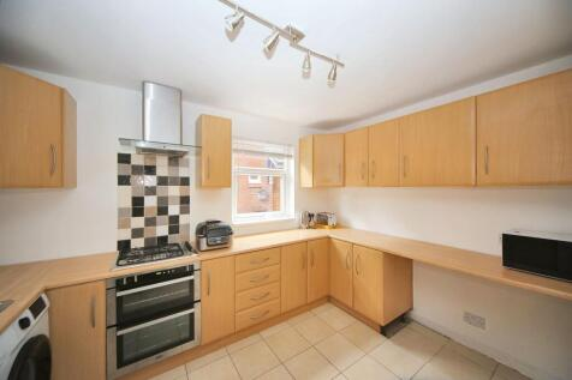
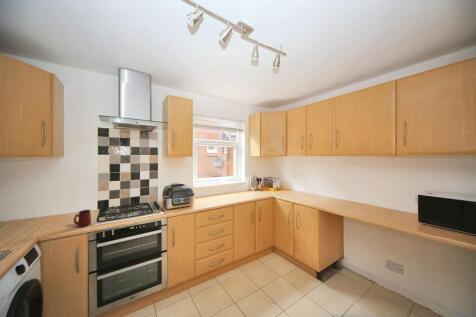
+ mug [73,209,92,228]
